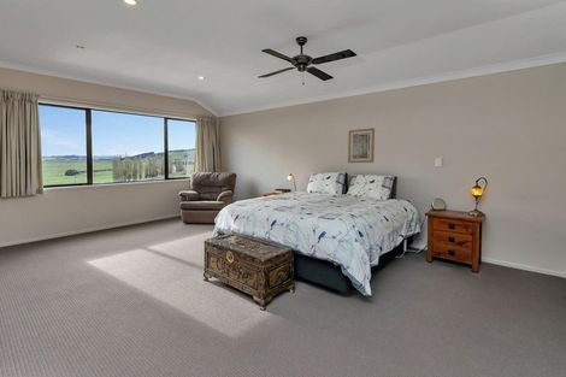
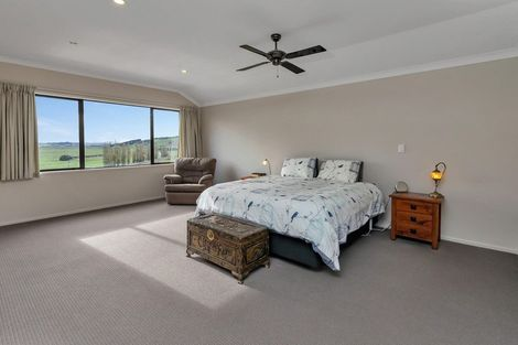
- wall art [347,126,376,164]
